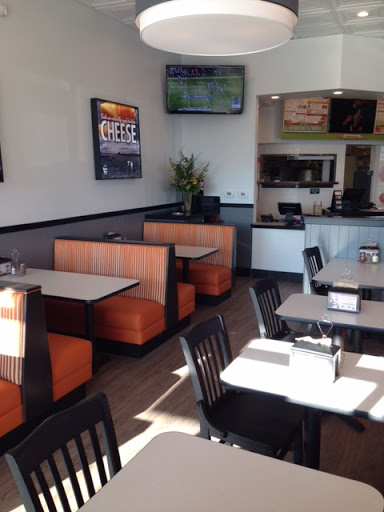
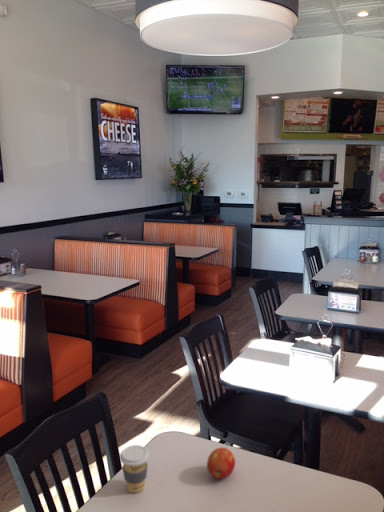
+ coffee cup [119,444,150,494]
+ apple [206,447,236,480]
